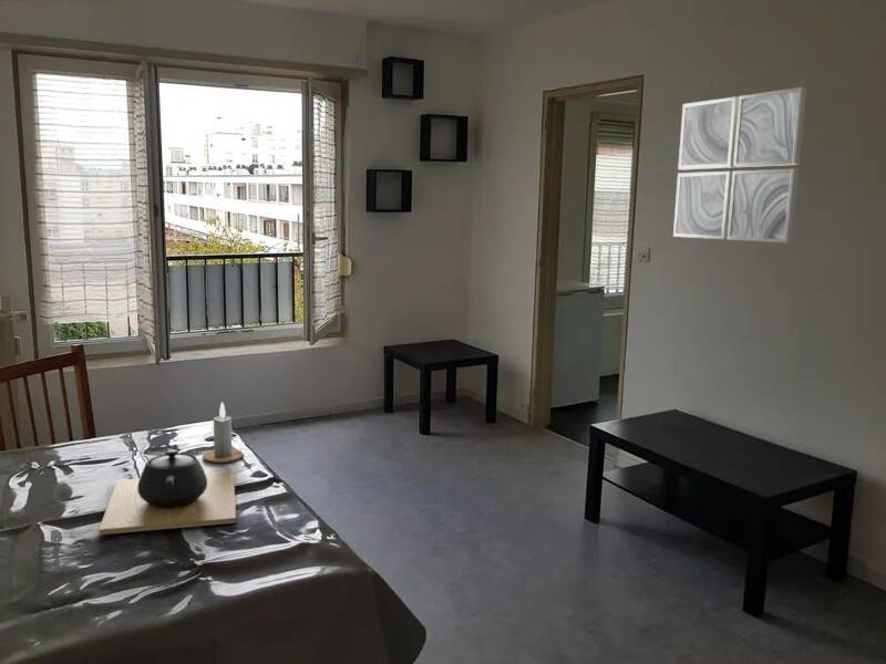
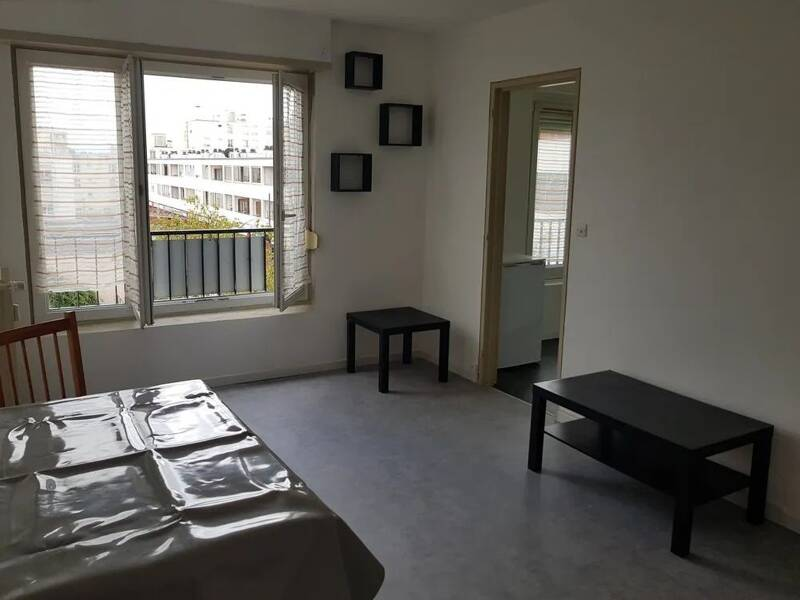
- teapot [97,444,237,536]
- candle [202,402,245,464]
- wall art [672,86,808,245]
